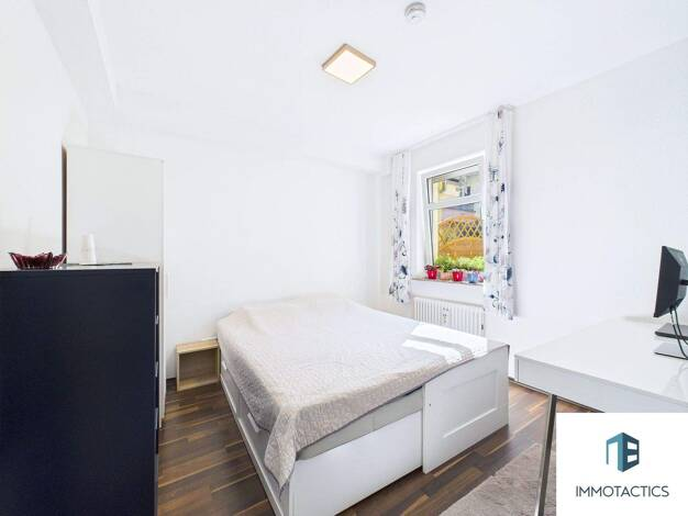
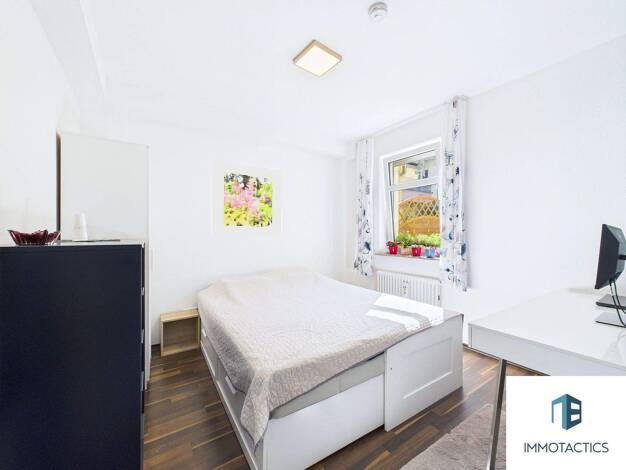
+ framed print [211,158,283,238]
